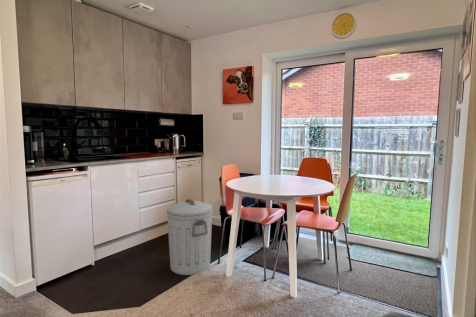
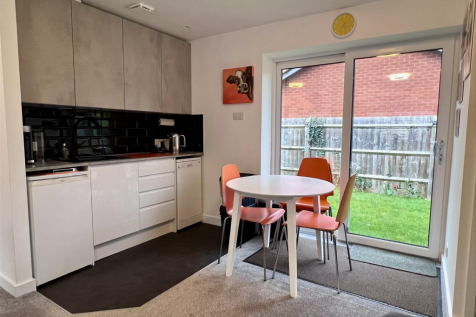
- trash can [166,198,214,276]
